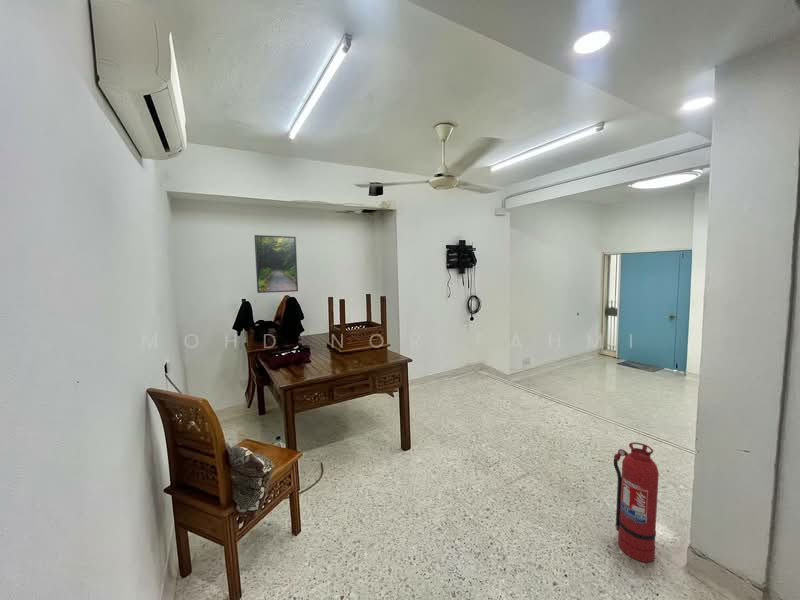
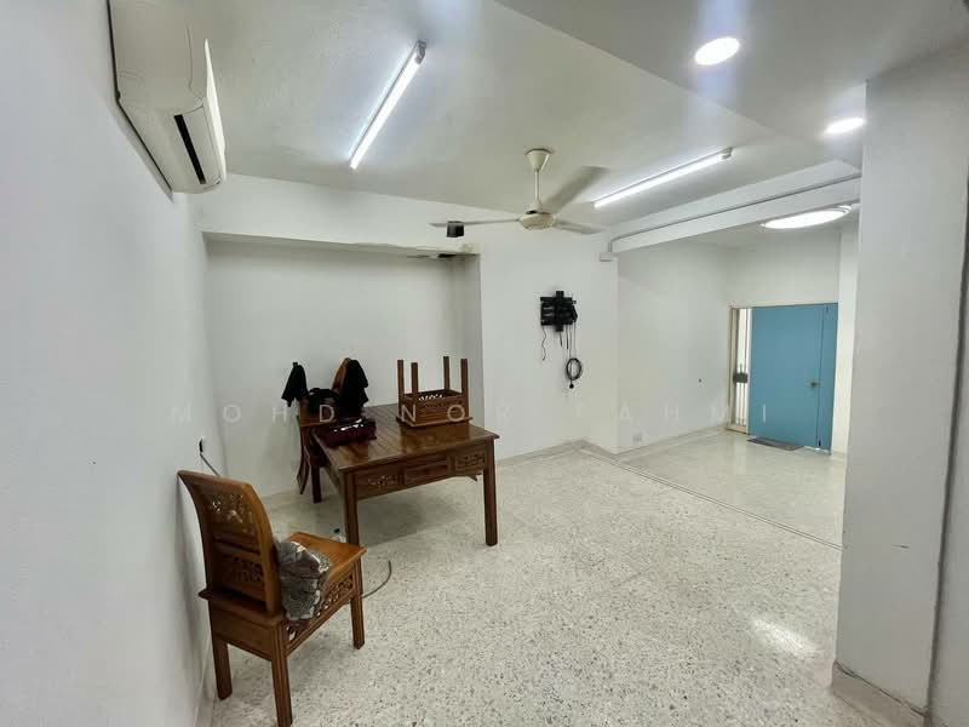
- fire extinguisher [613,441,660,563]
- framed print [254,234,299,294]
